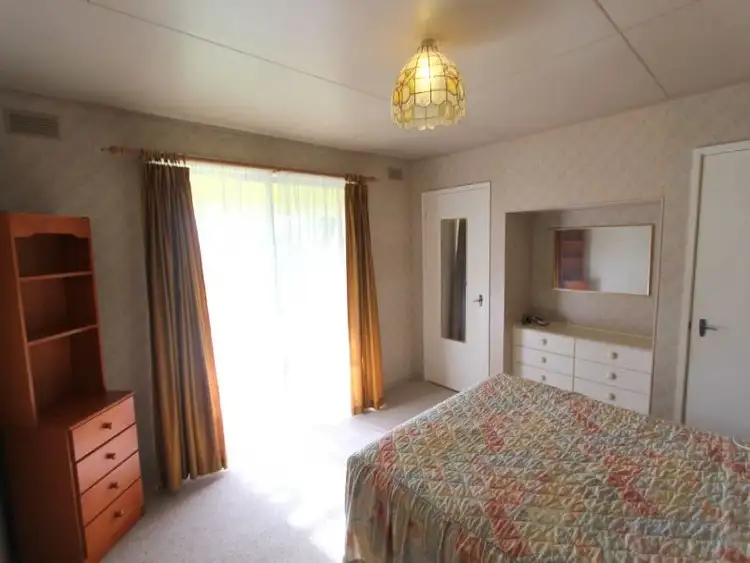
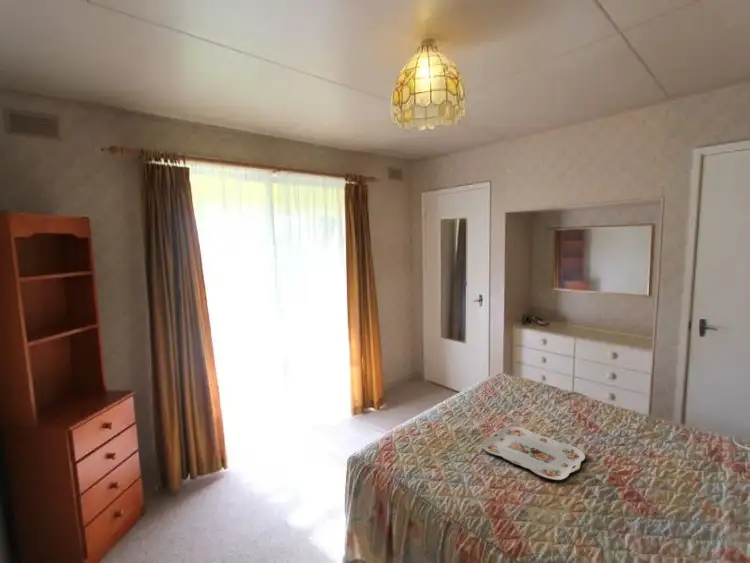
+ serving tray [481,426,586,481]
